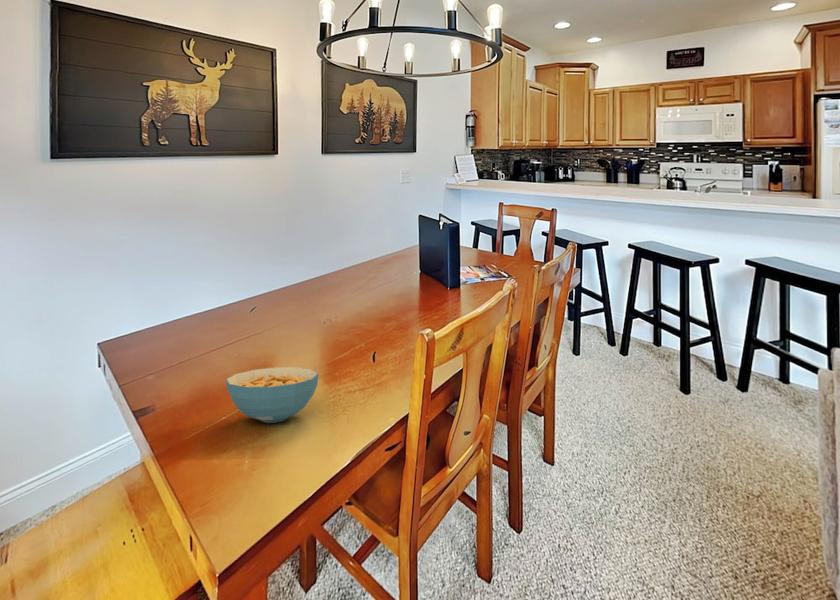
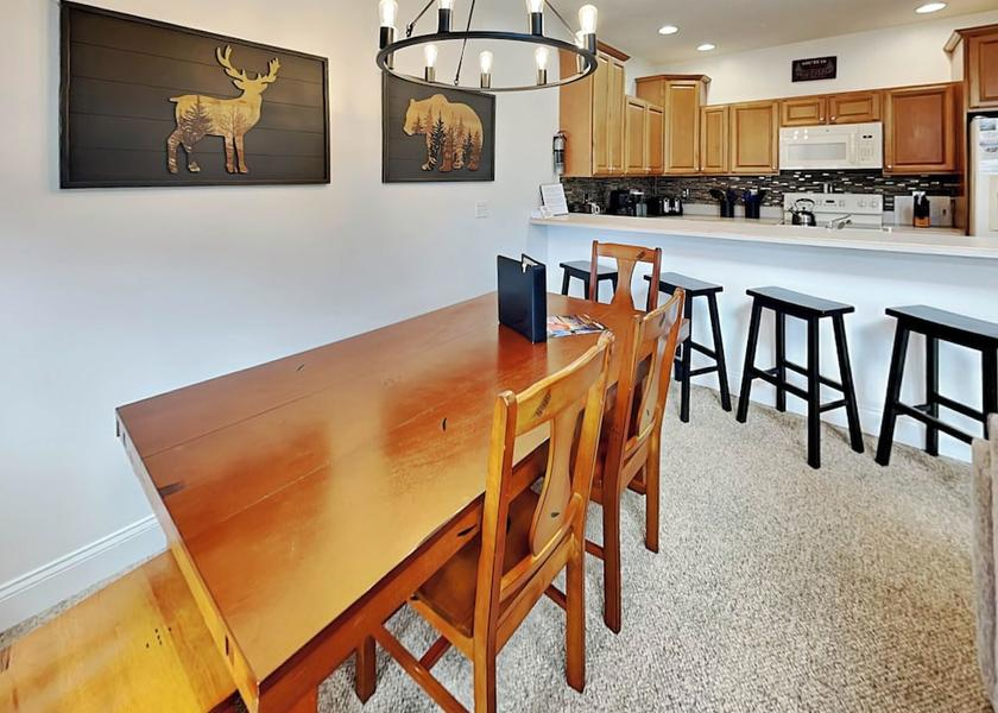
- cereal bowl [225,366,320,424]
